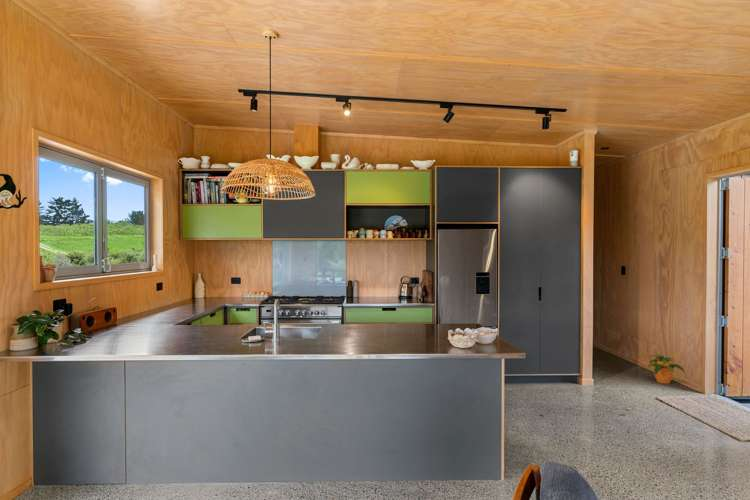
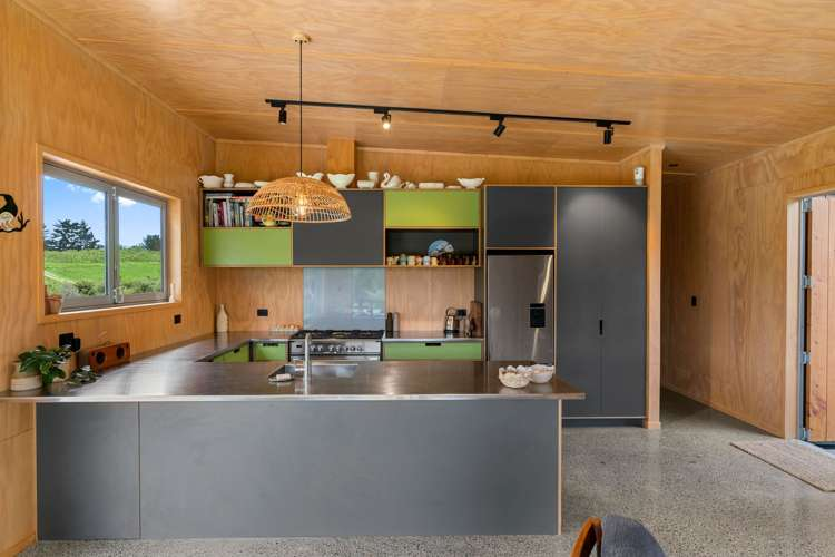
- potted plant [646,353,686,384]
